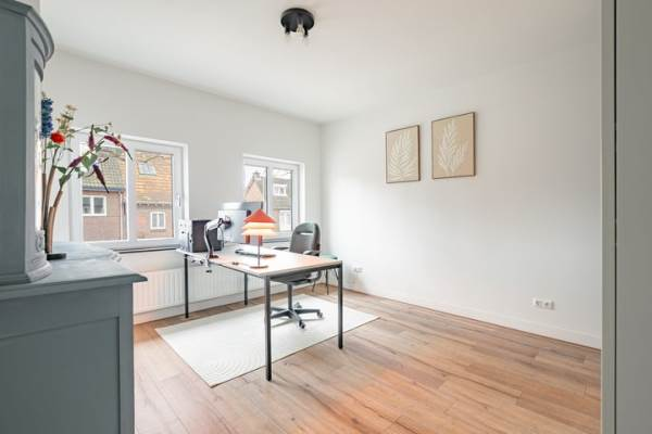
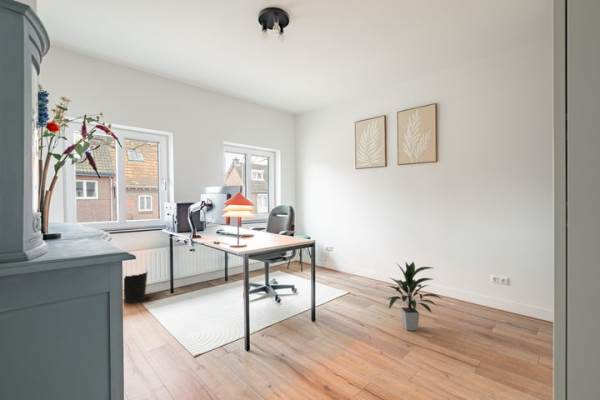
+ indoor plant [385,260,444,331]
+ wastebasket [123,270,149,303]
